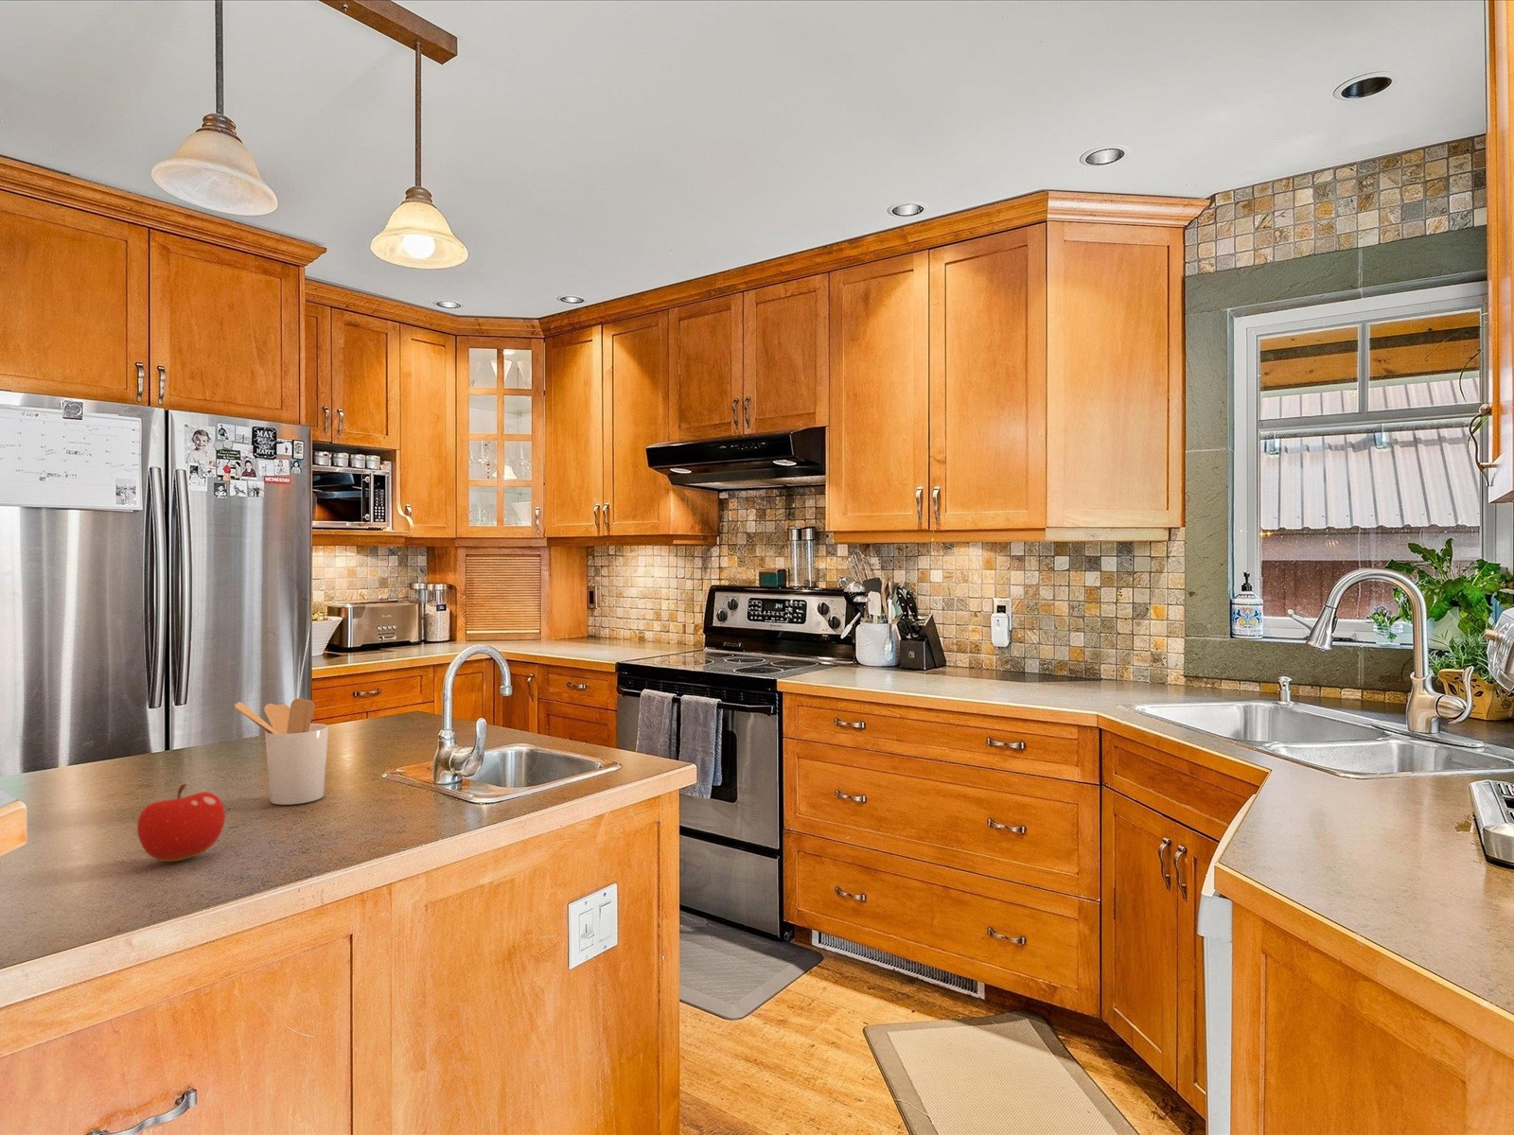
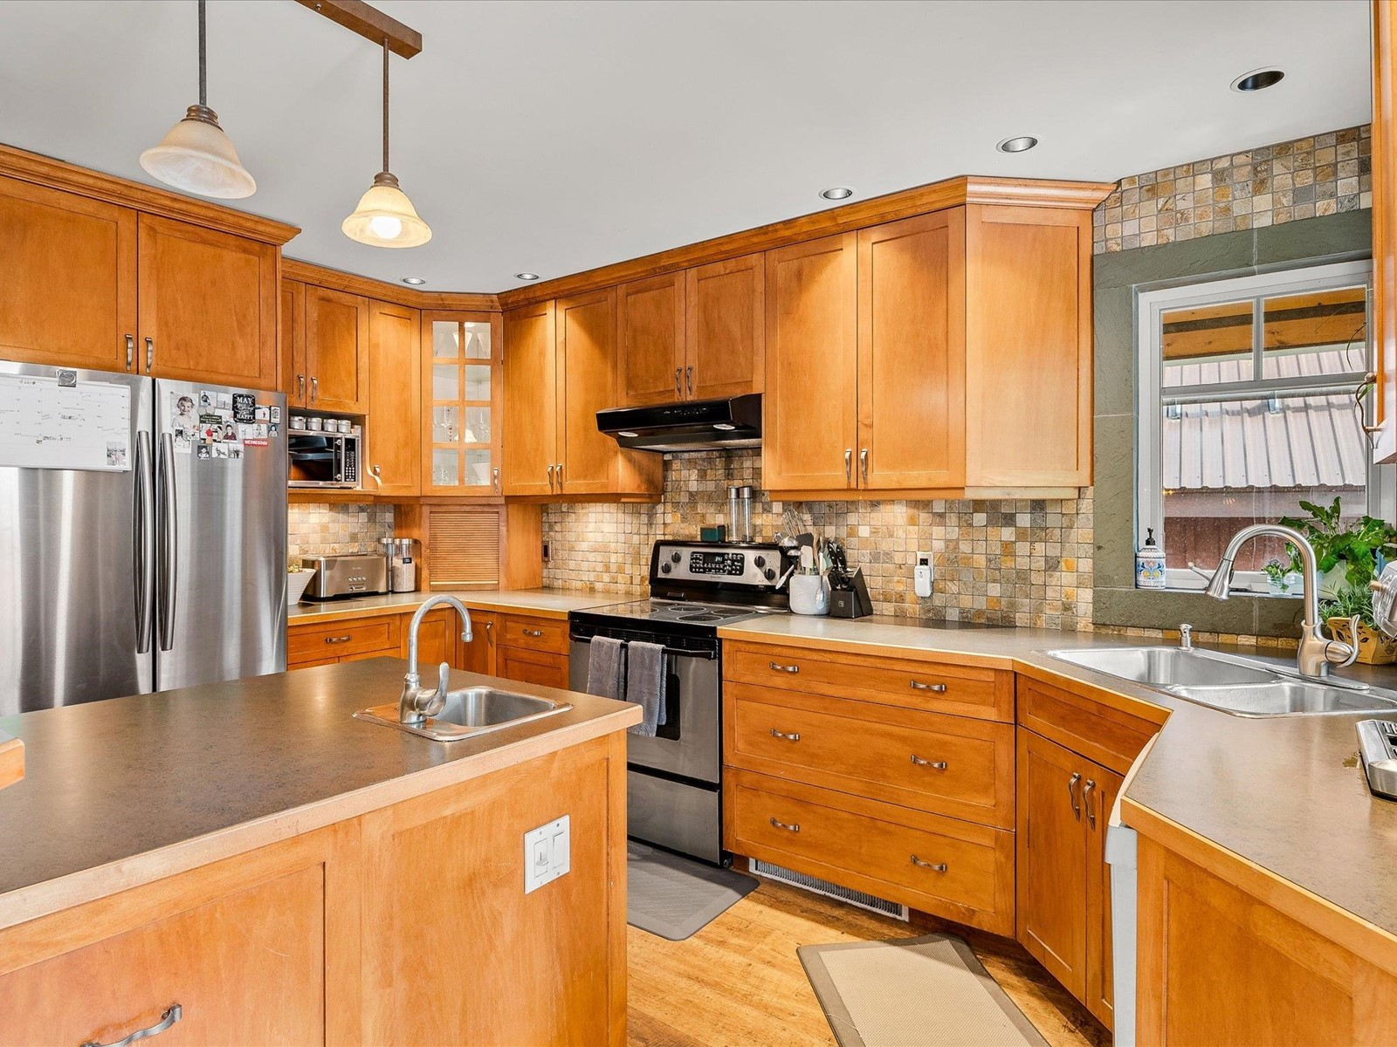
- utensil holder [234,697,329,806]
- fruit [136,783,227,863]
